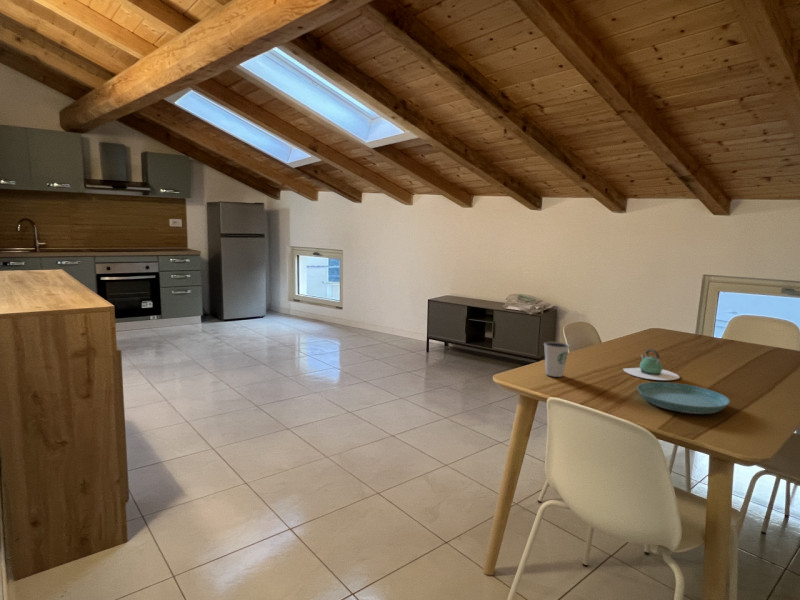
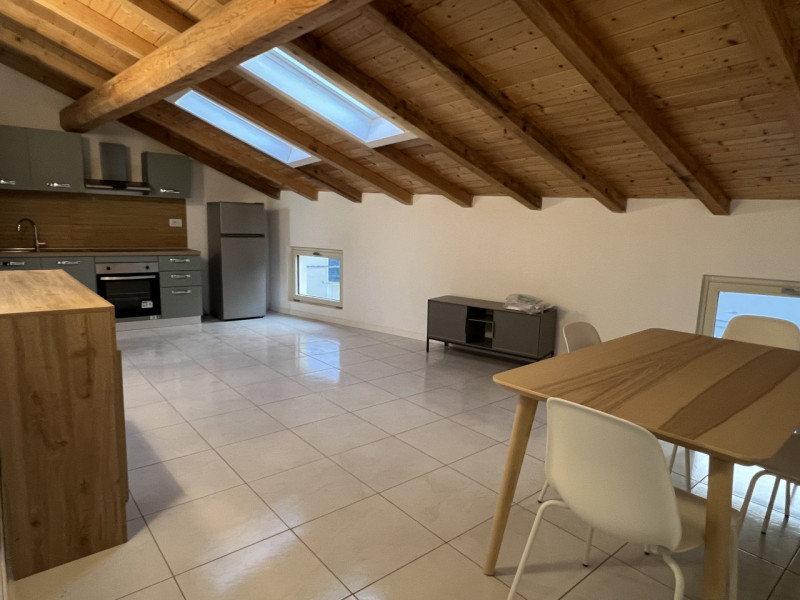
- saucer [636,381,731,415]
- dixie cup [543,341,571,378]
- teapot [622,348,681,381]
